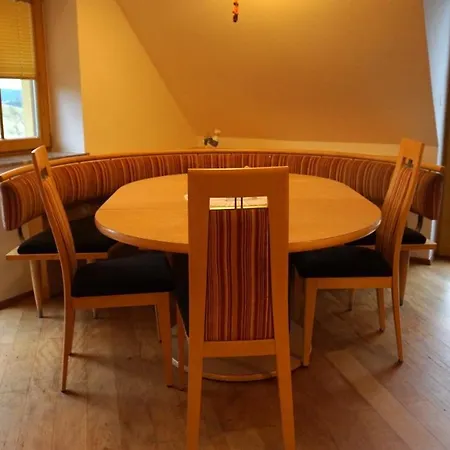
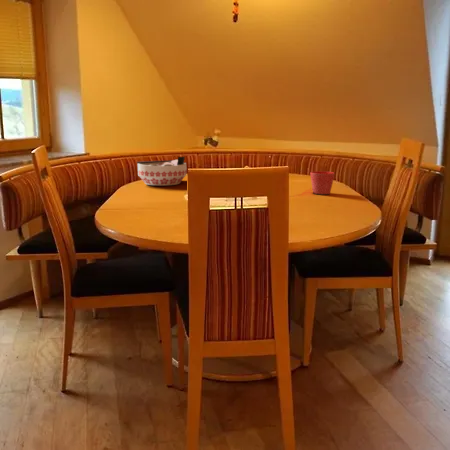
+ flower pot [309,170,336,195]
+ bowl [136,155,187,187]
